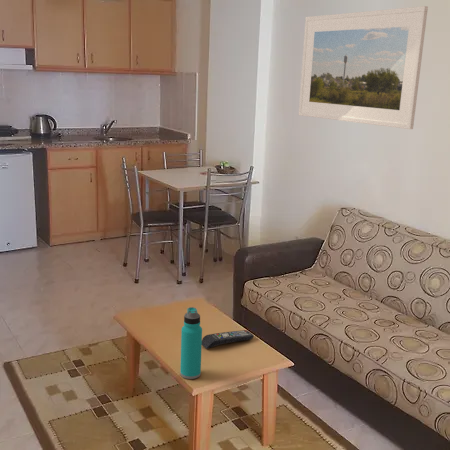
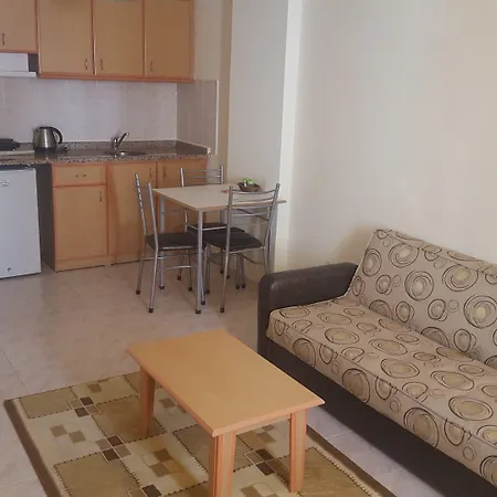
- water bottle [179,306,203,380]
- remote control [202,329,255,350]
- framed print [298,5,429,130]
